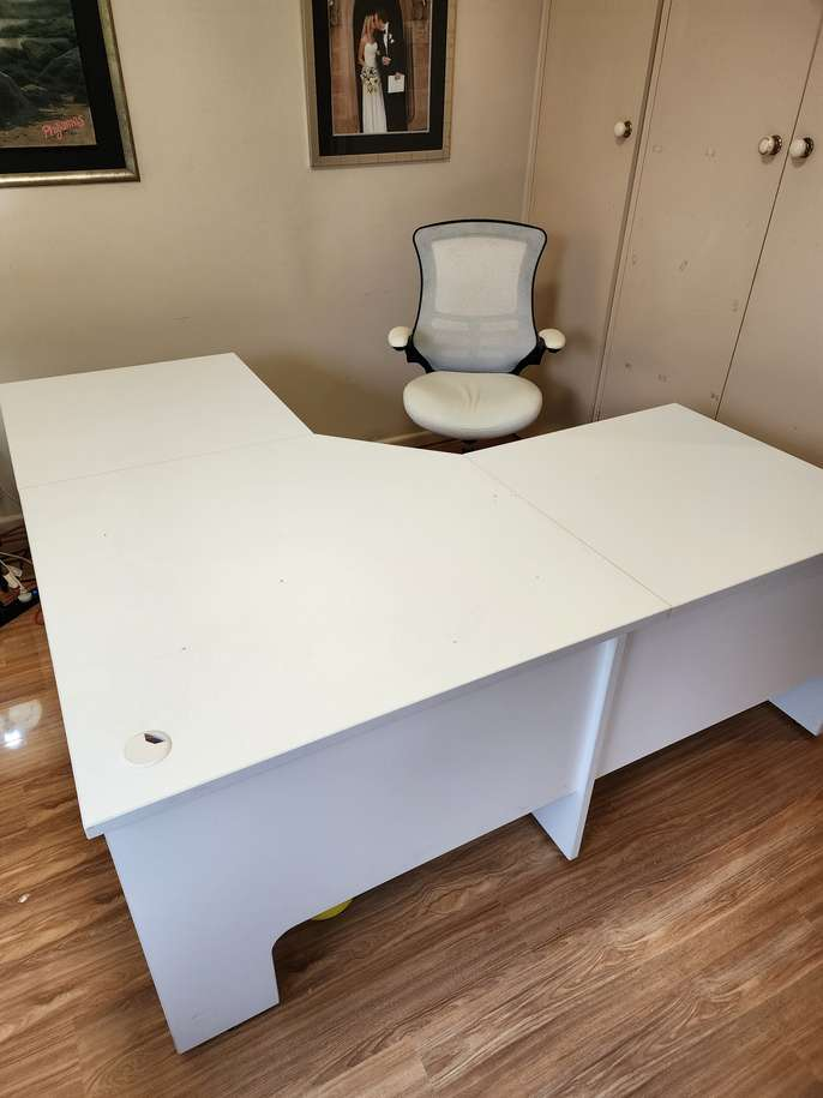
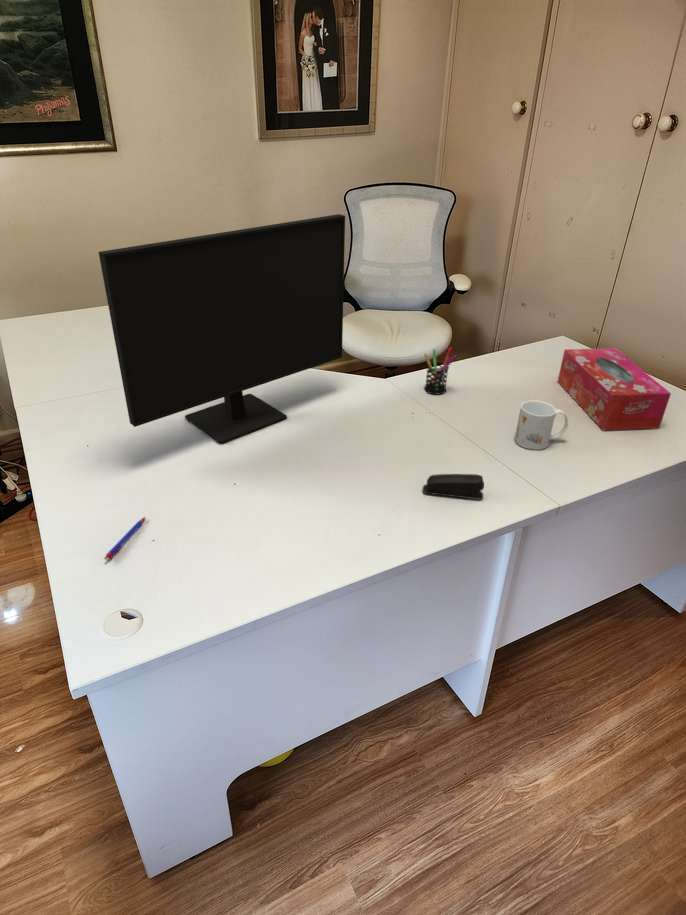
+ pen [103,516,146,561]
+ stapler [422,473,485,501]
+ tissue box [557,347,672,431]
+ monitor [98,213,346,444]
+ mug [514,399,569,451]
+ pen holder [423,347,457,395]
